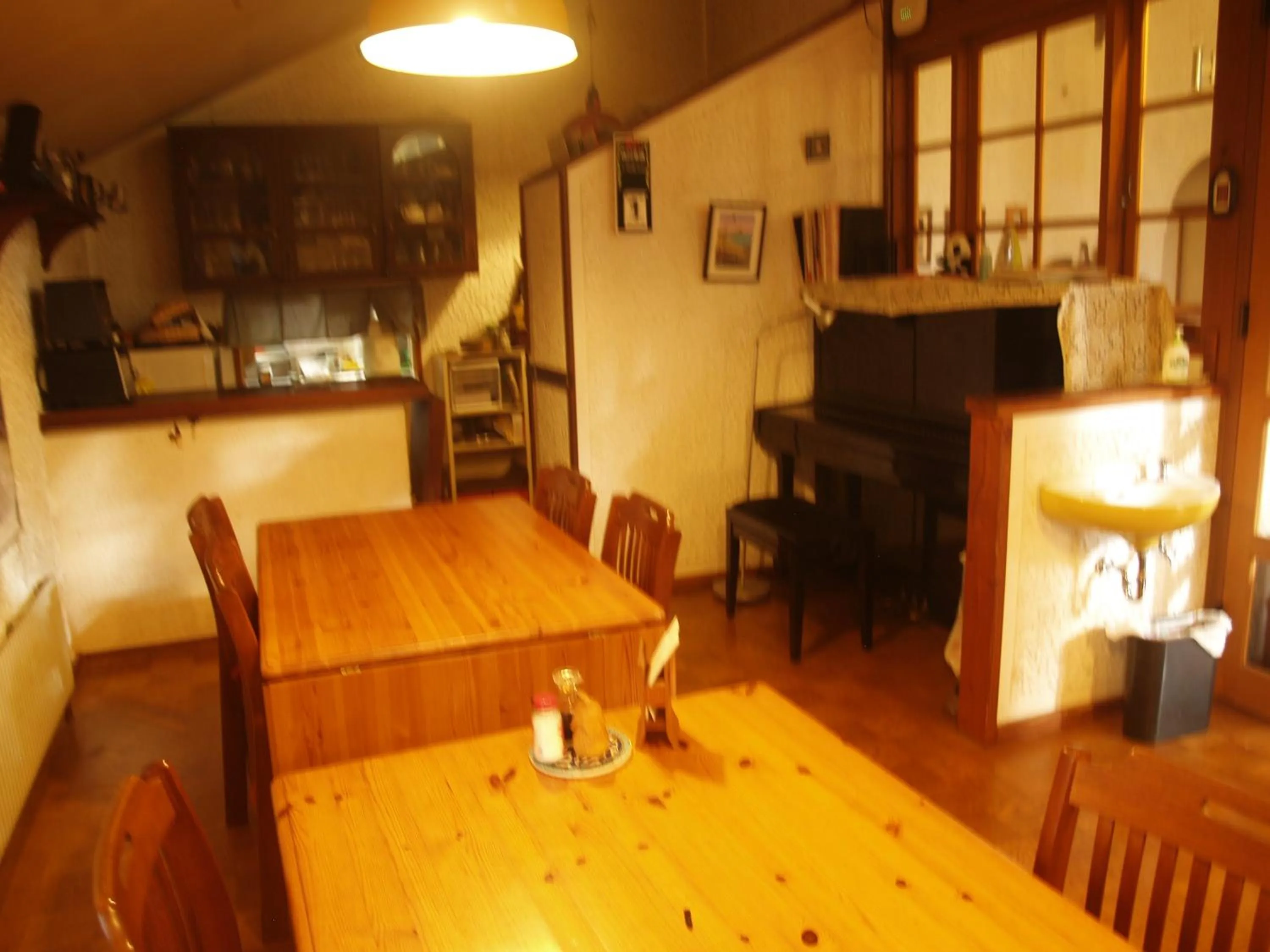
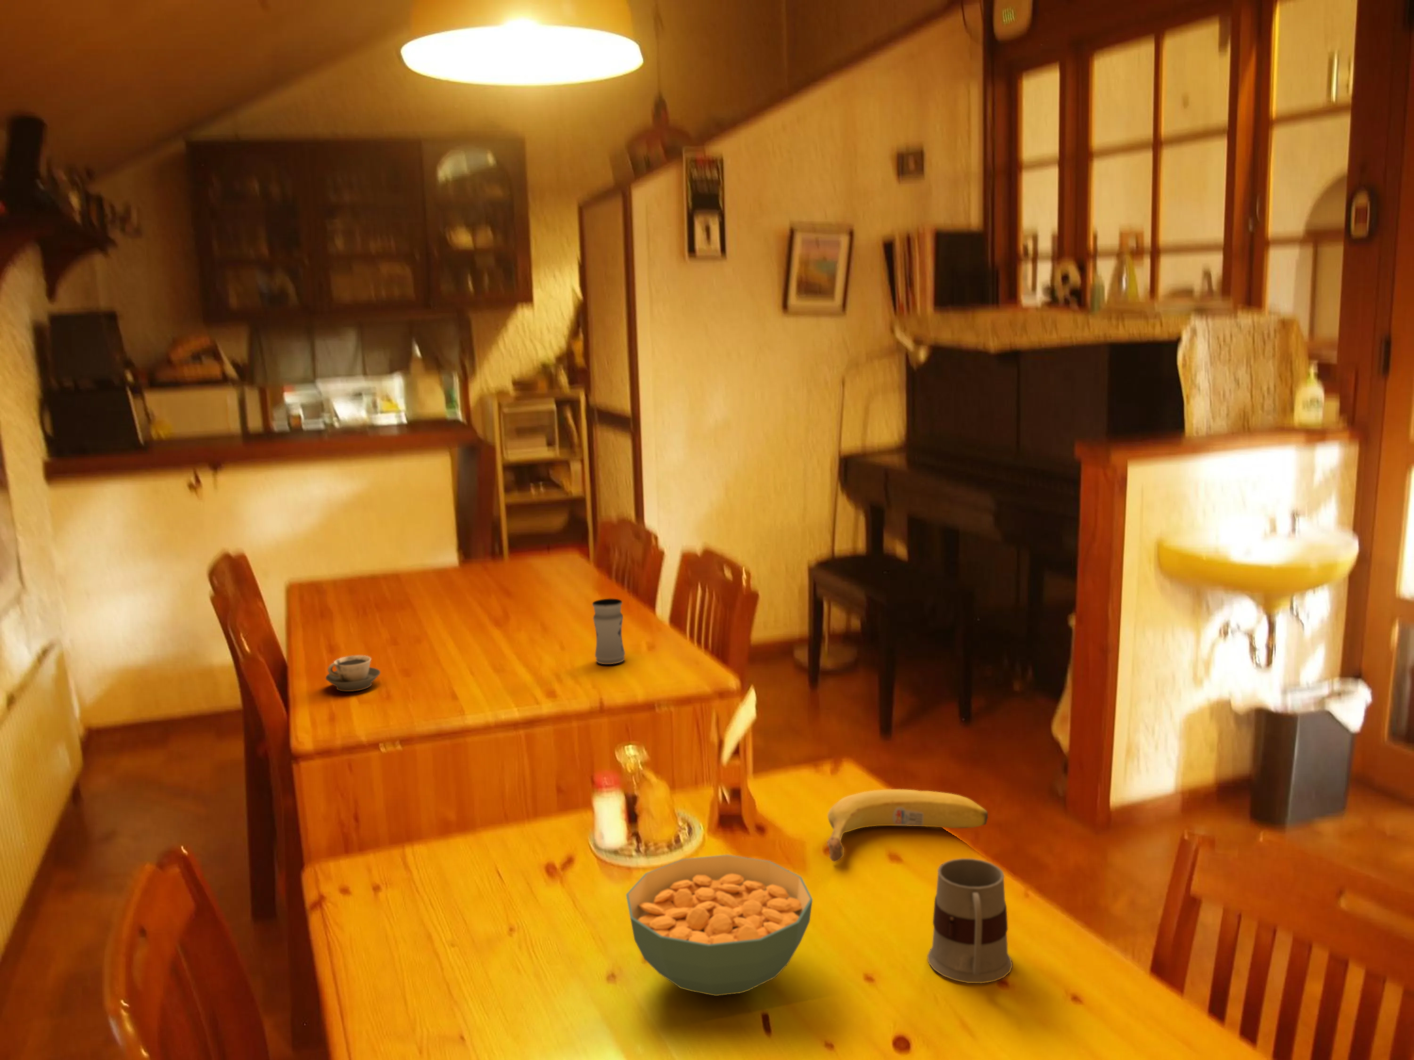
+ jar [592,598,626,665]
+ cereal bowl [626,854,813,997]
+ fruit [827,788,989,863]
+ mug [927,857,1013,983]
+ cup [325,655,381,693]
